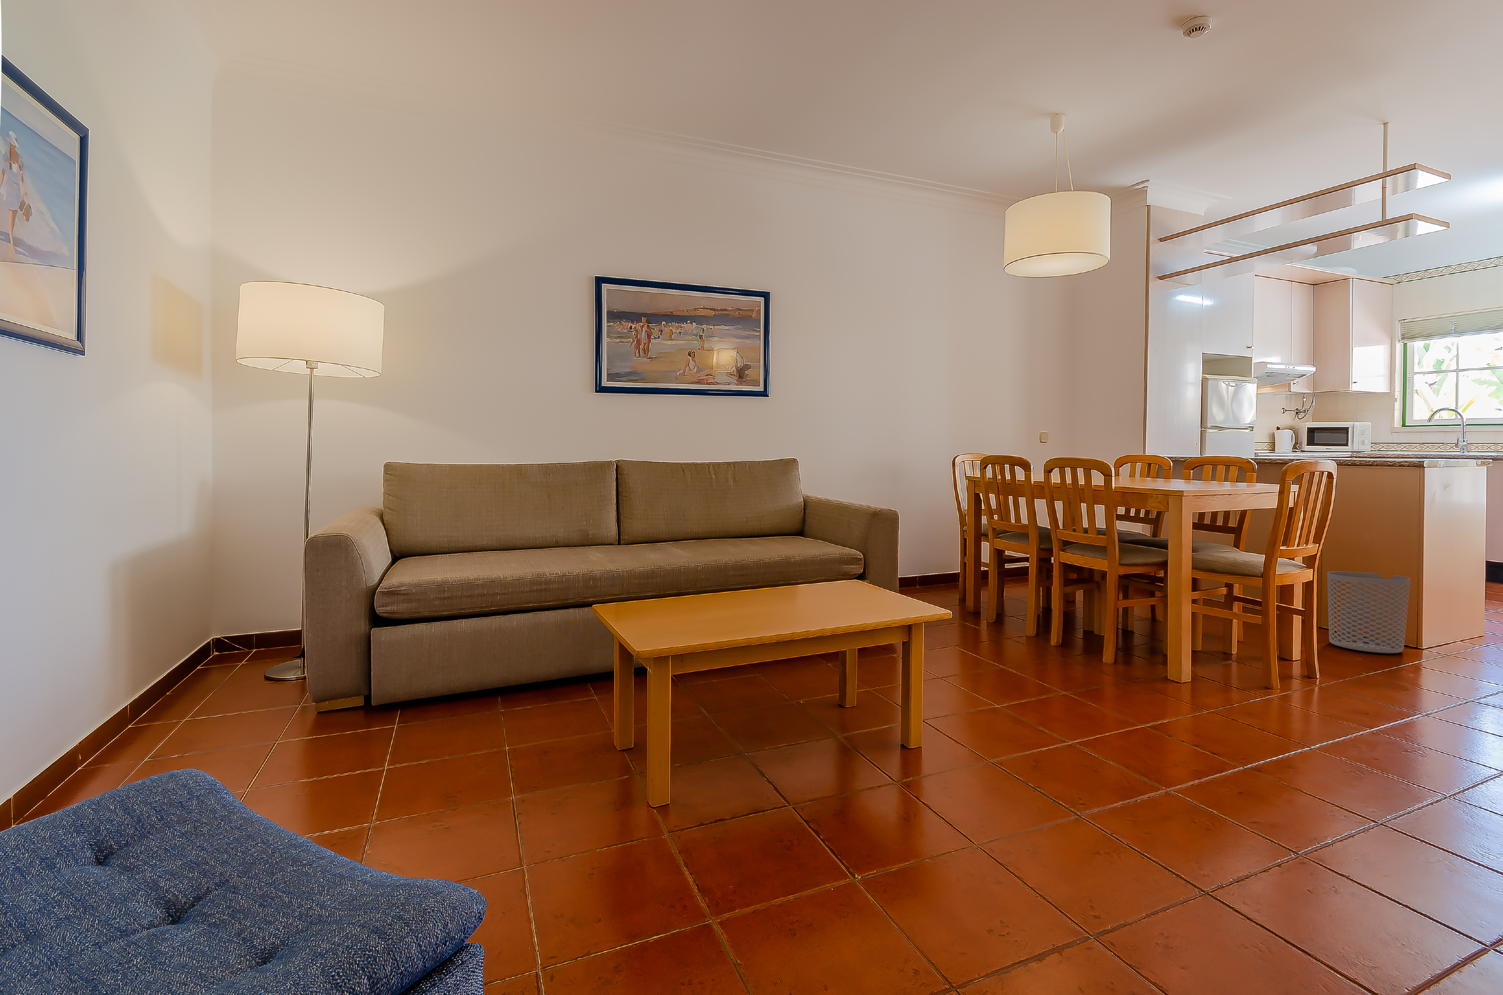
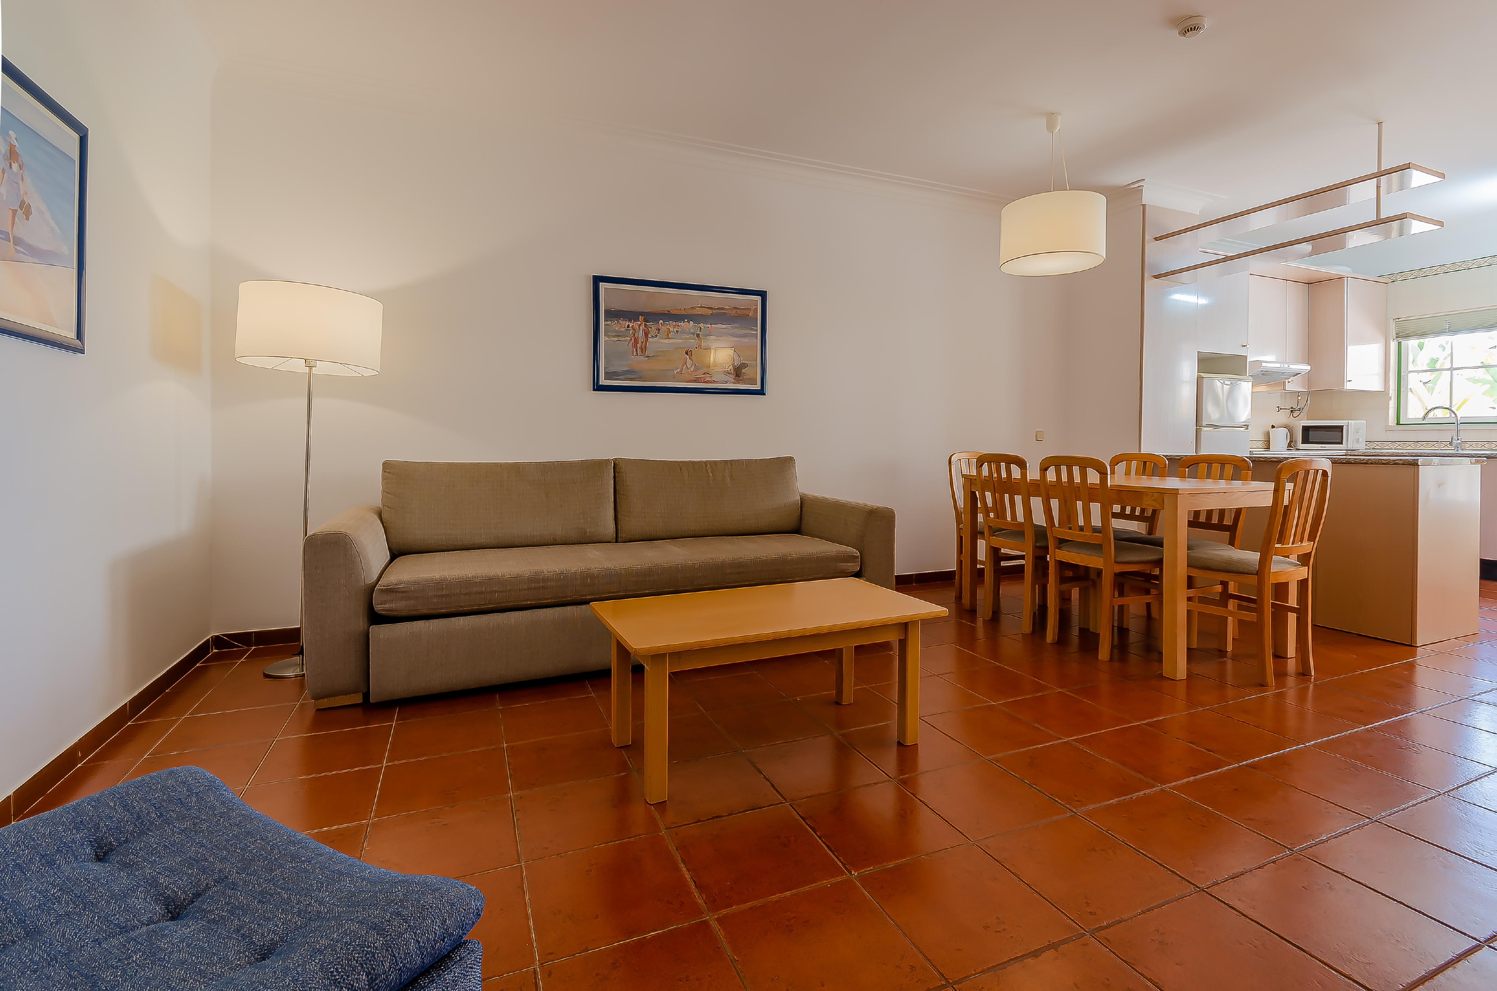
- waste bin [1326,571,1411,654]
